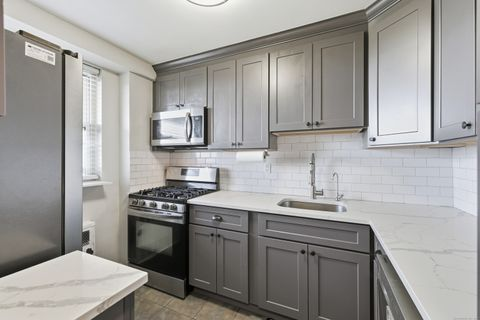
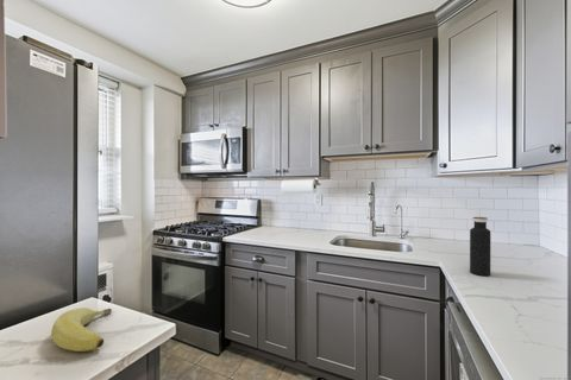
+ banana [50,306,113,353]
+ water bottle [469,216,491,277]
